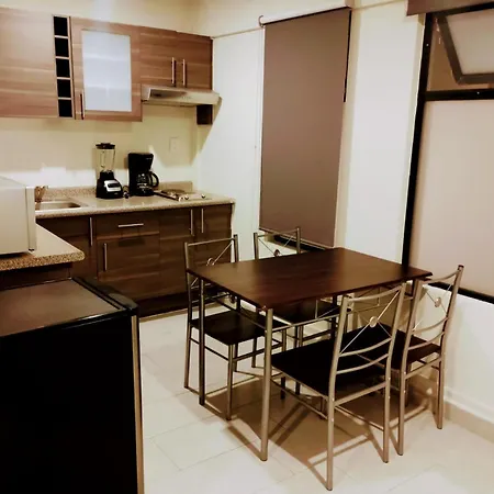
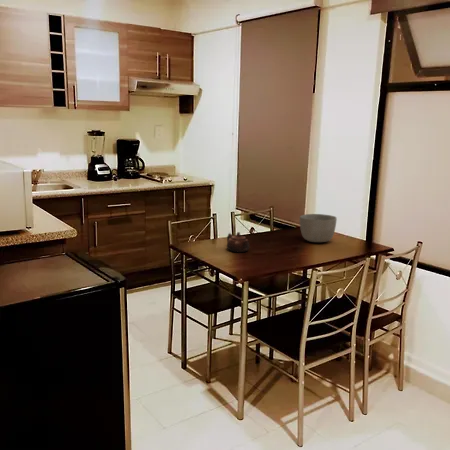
+ teapot [226,231,250,254]
+ bowl [299,213,338,243]
